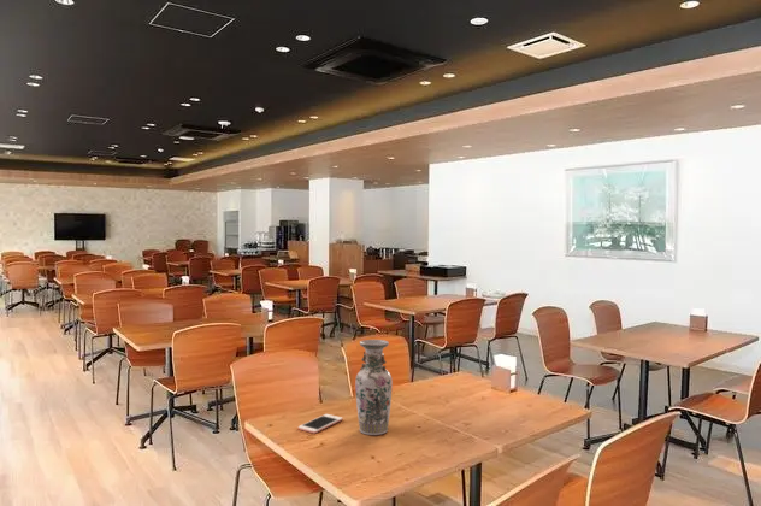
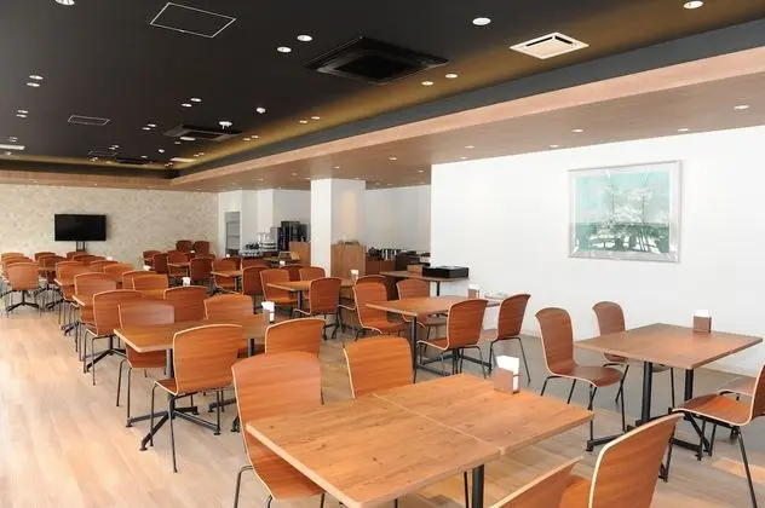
- vase [354,339,394,436]
- cell phone [297,413,343,435]
